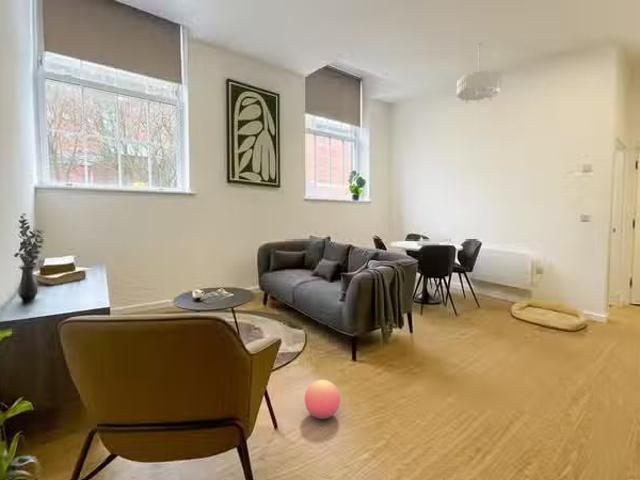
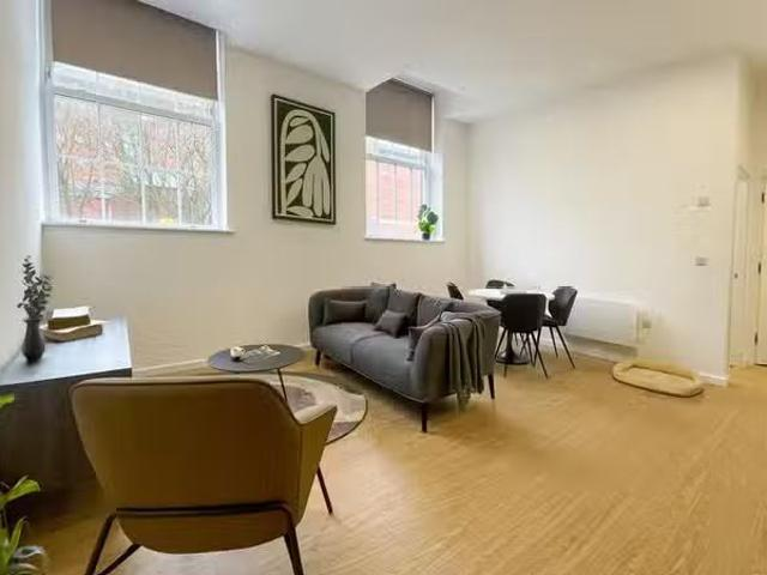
- ball [304,379,341,420]
- chandelier [456,42,502,104]
